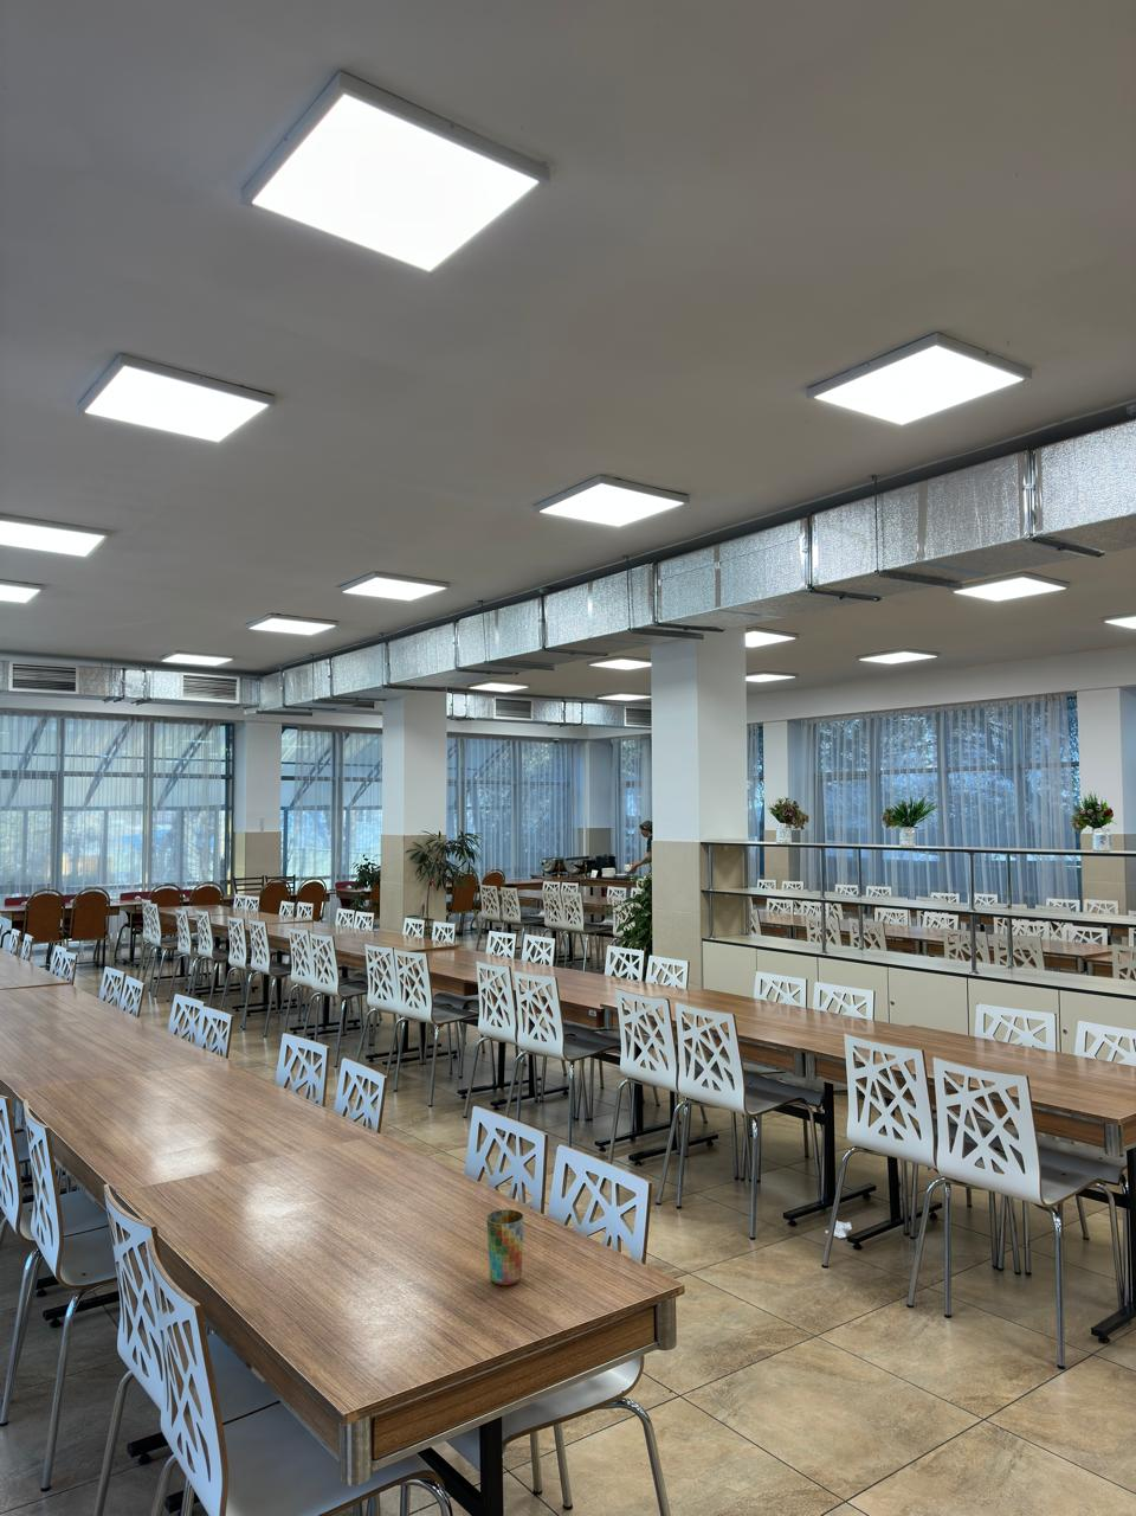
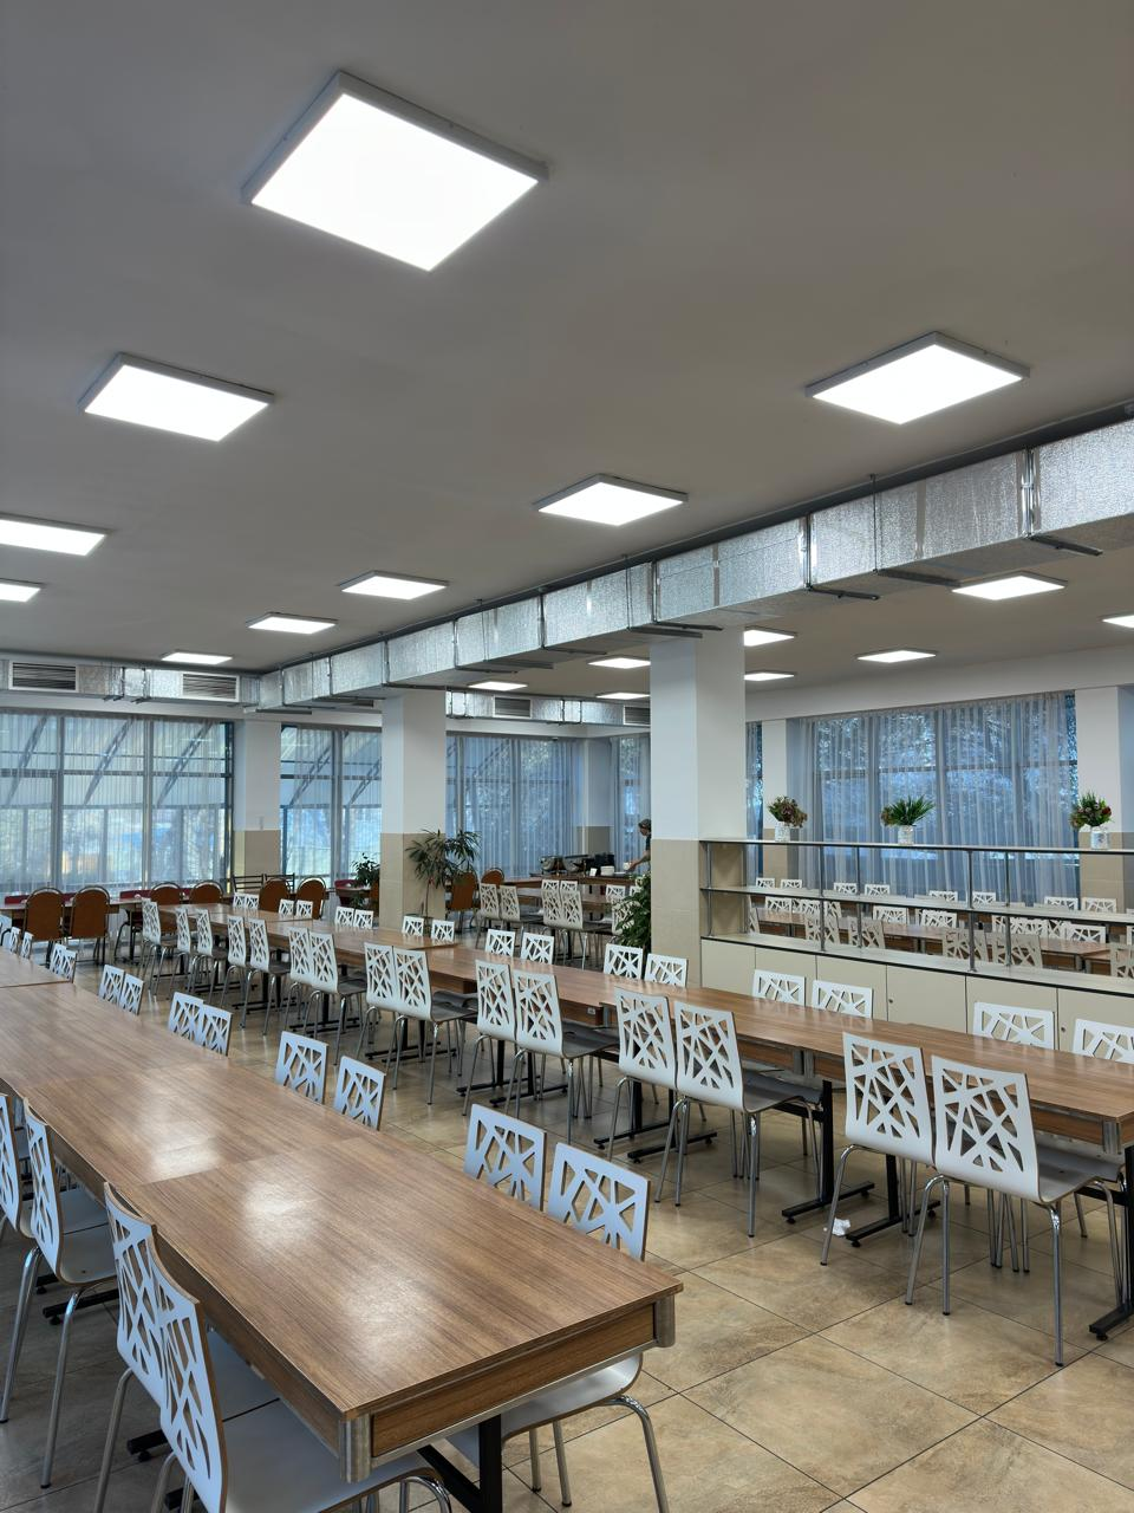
- cup [486,1208,524,1287]
